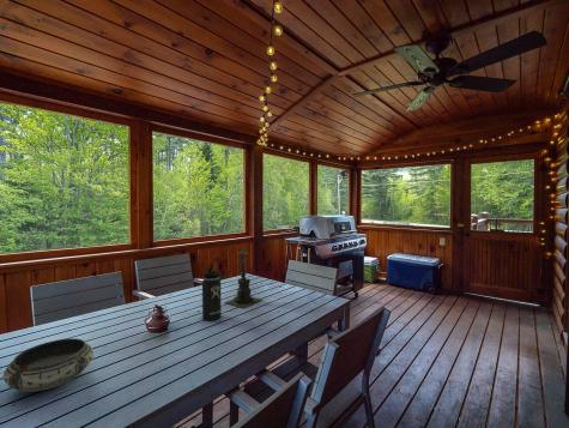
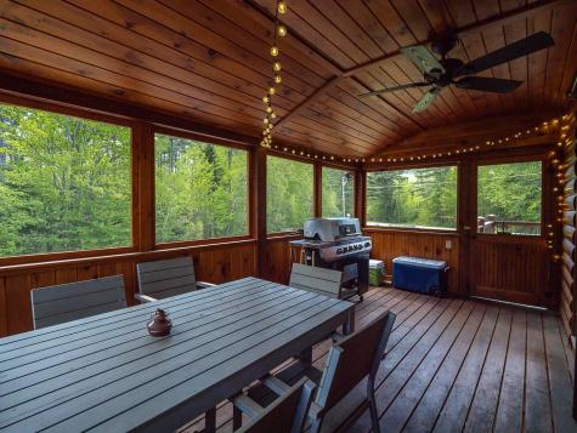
- candle holder [223,243,264,309]
- bowl [1,337,95,393]
- thermos bottle [201,263,225,321]
